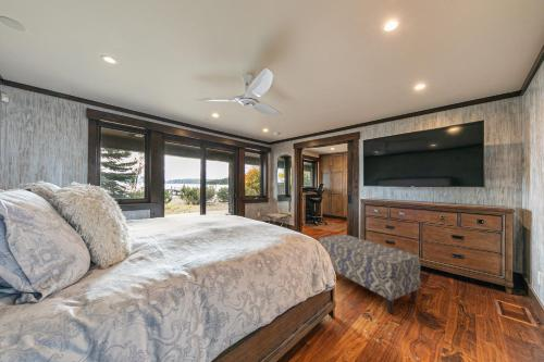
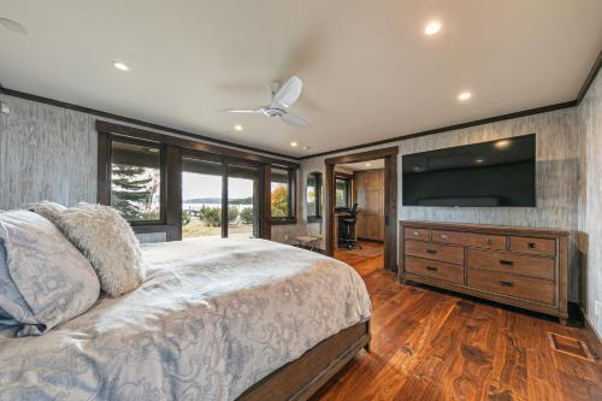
- bench [317,233,421,316]
